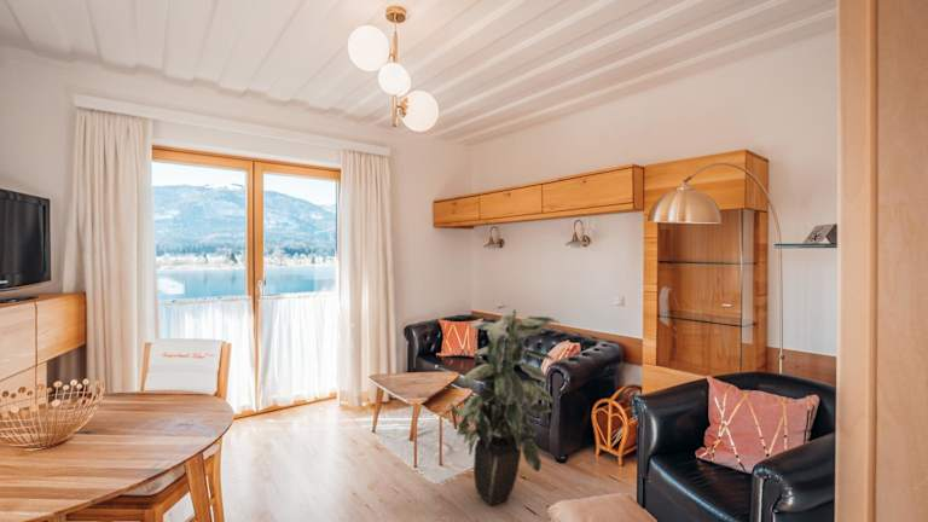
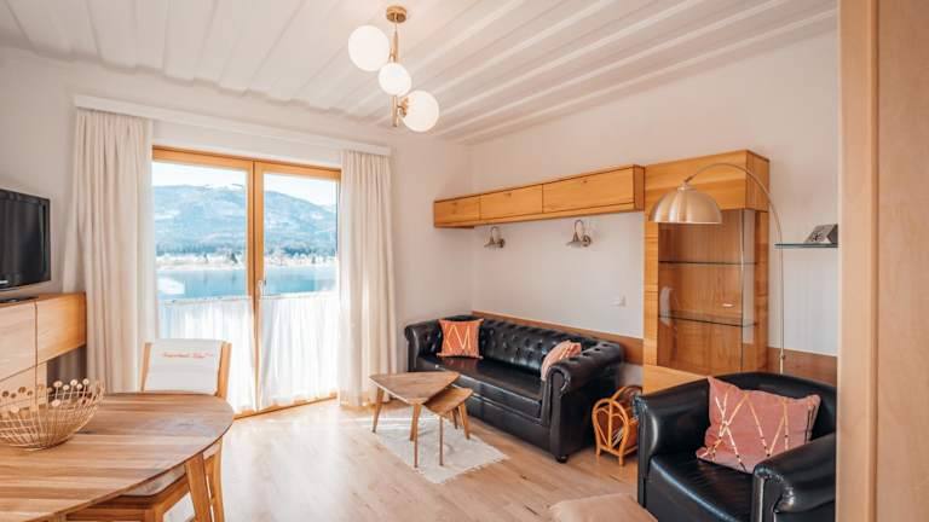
- indoor plant [448,301,561,507]
